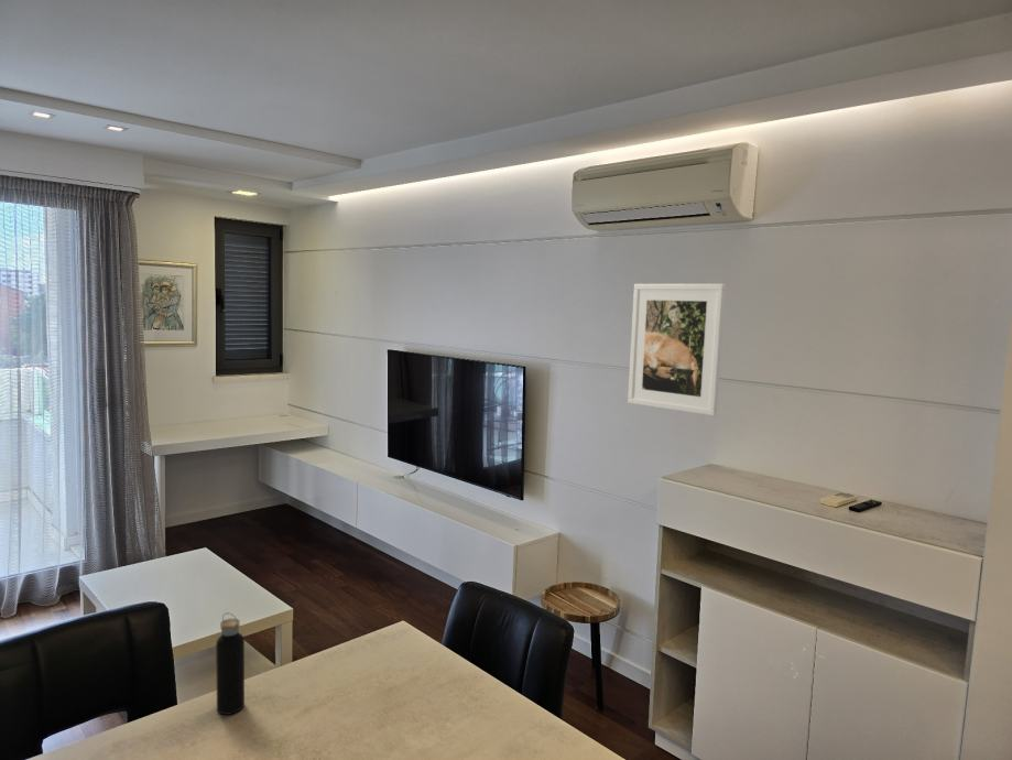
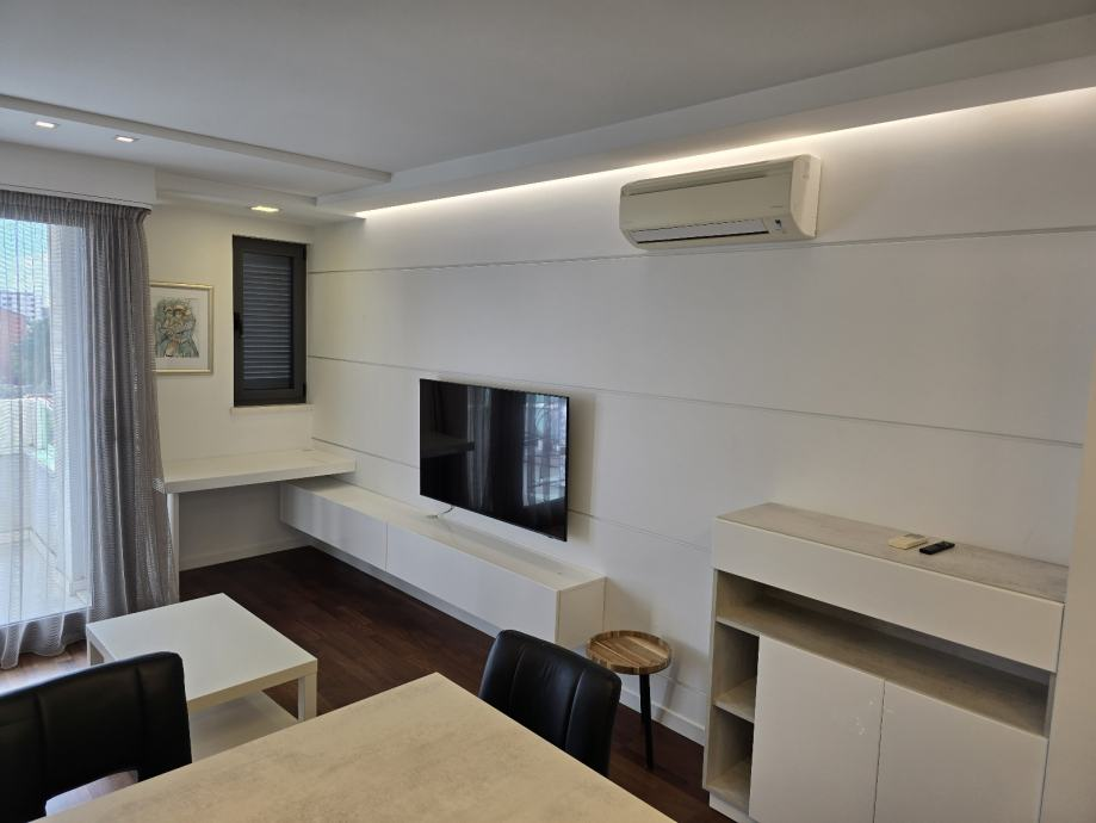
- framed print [627,283,727,416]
- water bottle [215,612,246,716]
